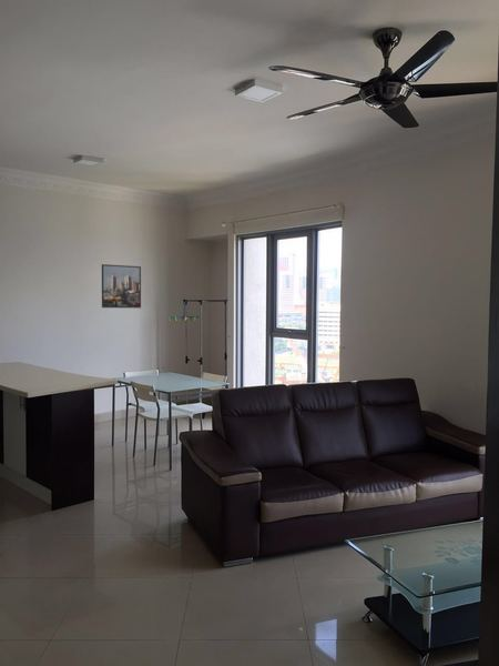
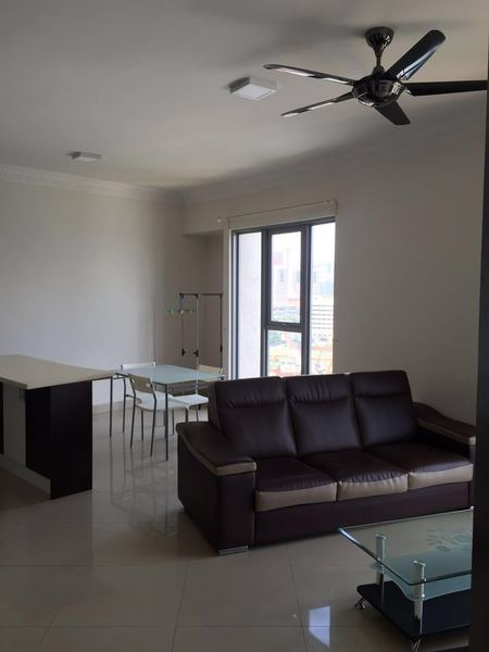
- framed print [101,263,142,309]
